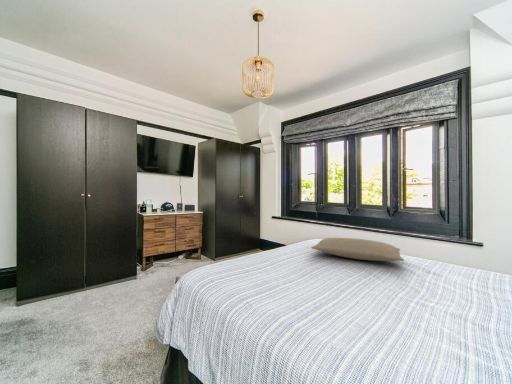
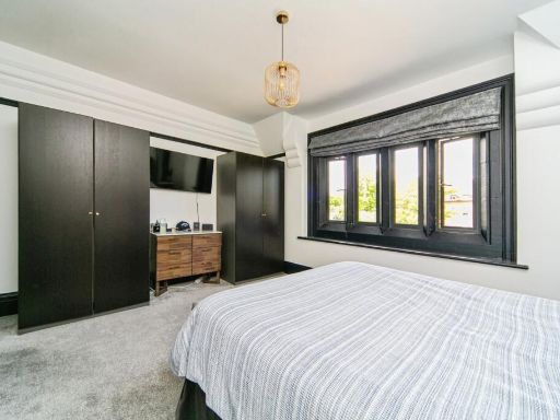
- pillow [310,237,405,262]
